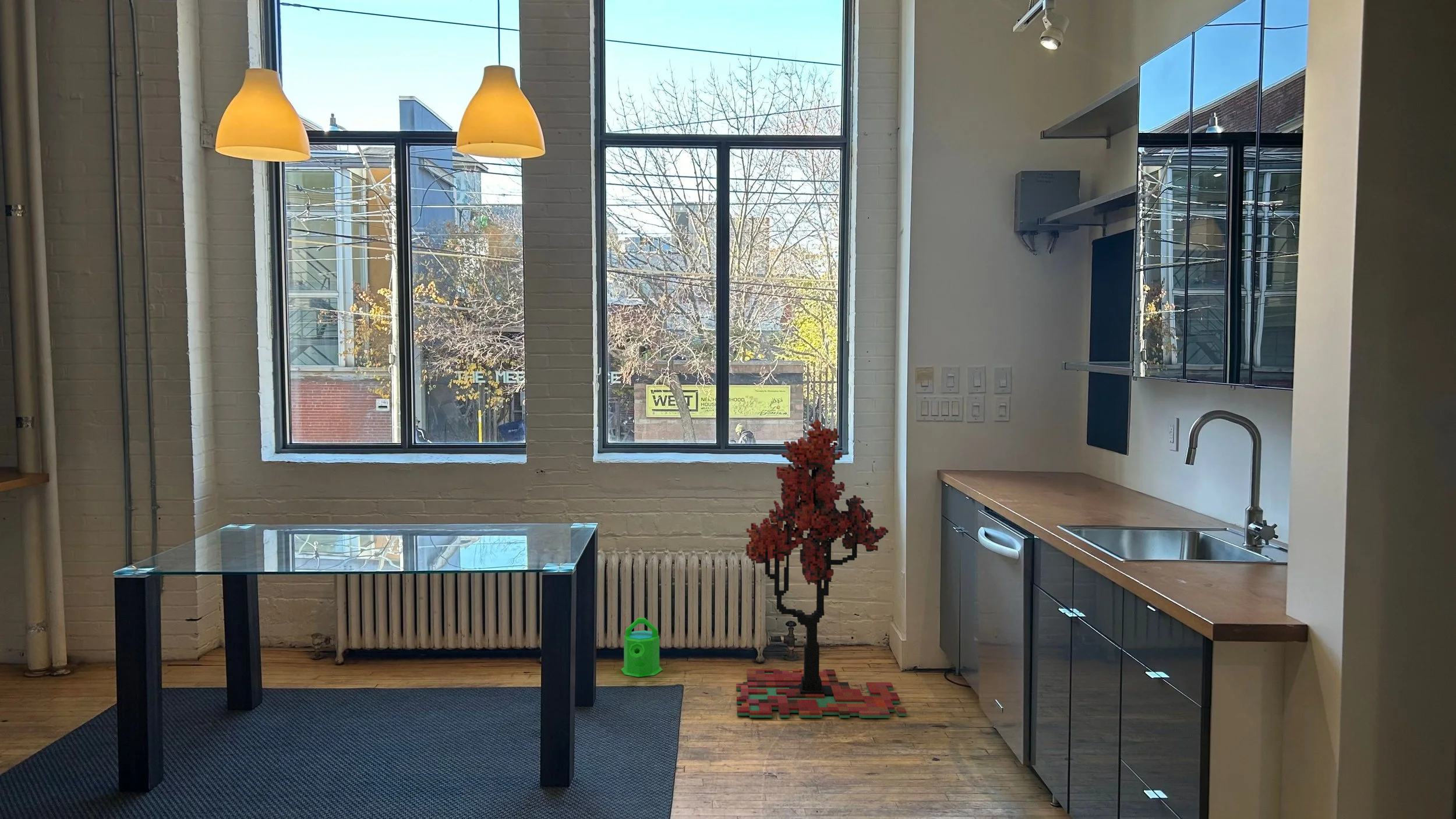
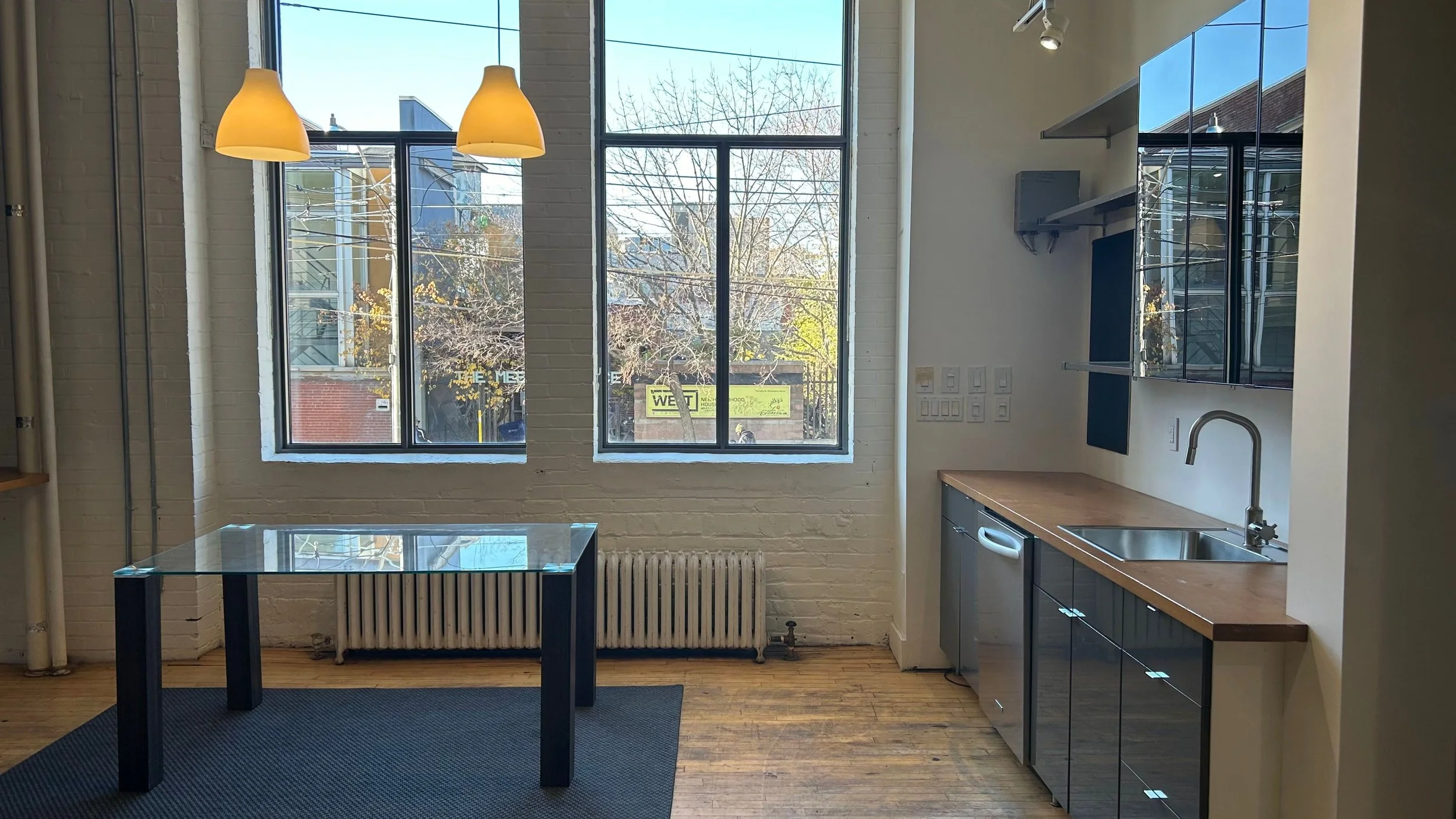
- tree [736,418,907,719]
- watering can [620,617,663,677]
